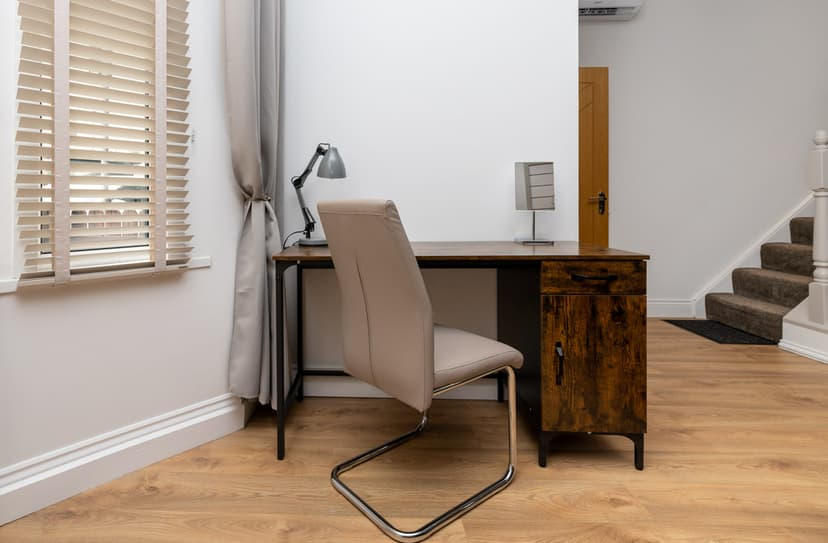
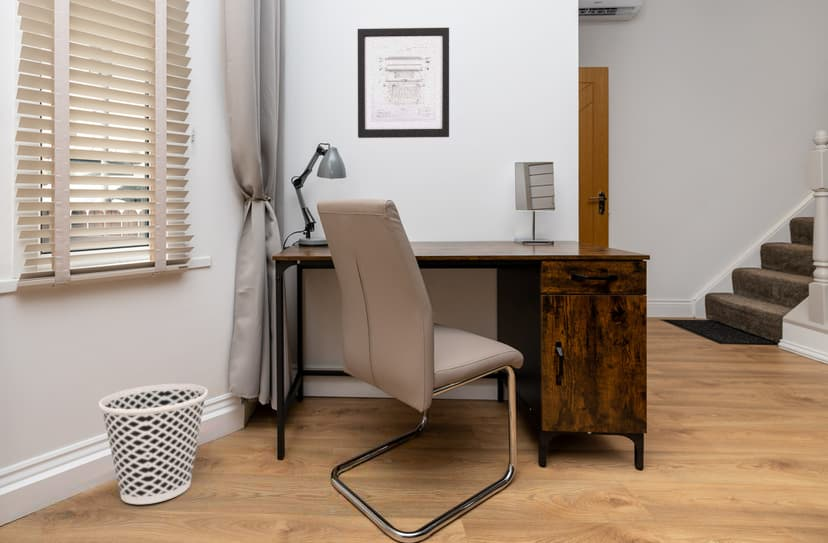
+ wall art [357,27,450,139]
+ wastebasket [98,383,209,505]
